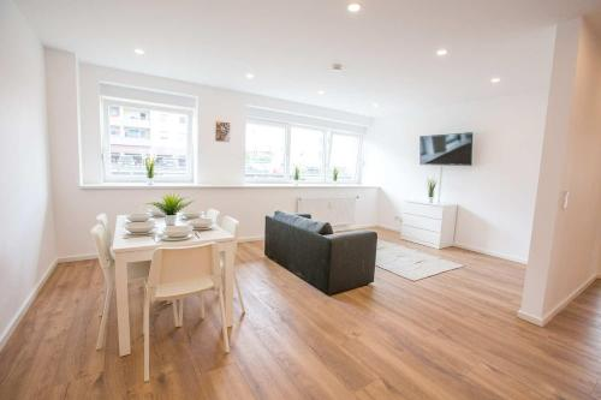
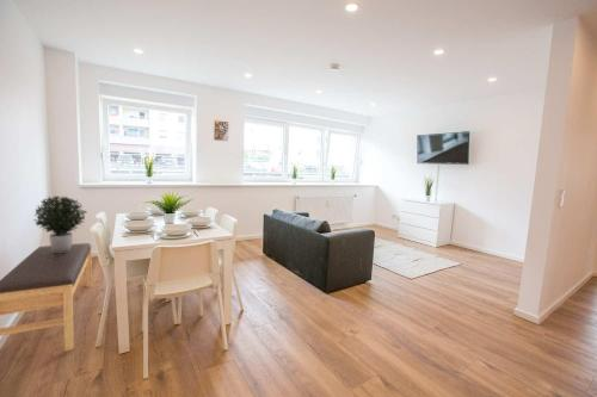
+ potted plant [33,194,87,253]
+ bench [0,242,93,352]
